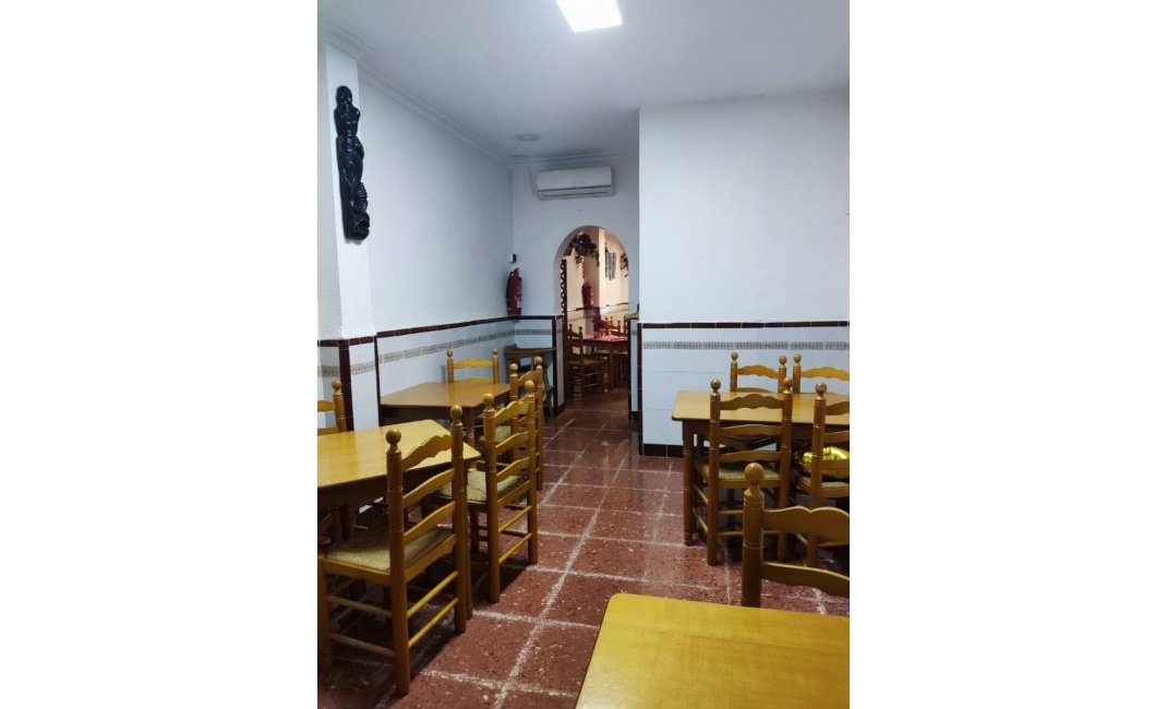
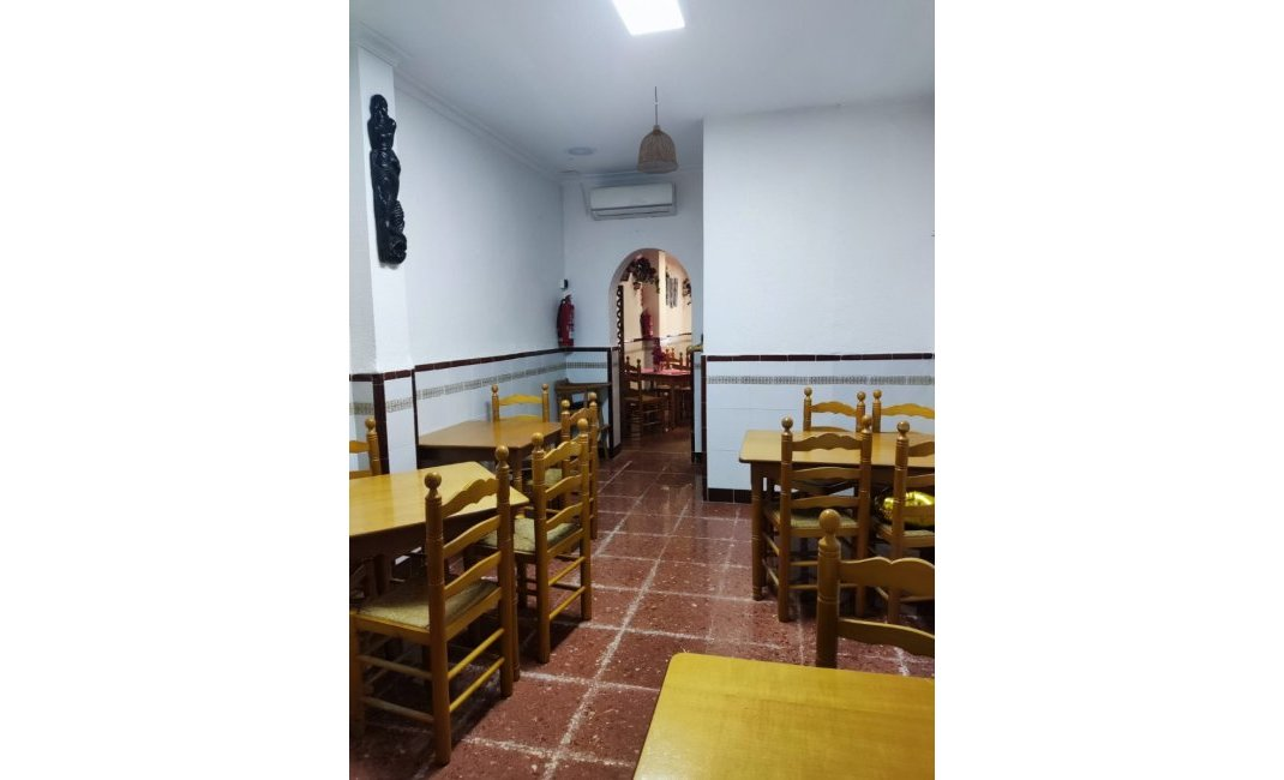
+ pendant lamp [635,85,679,175]
